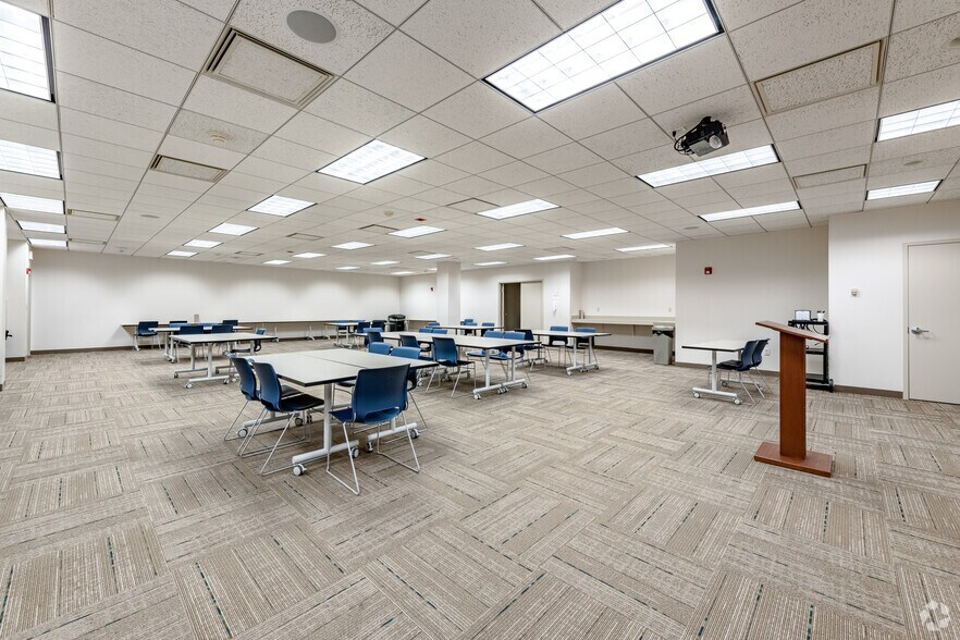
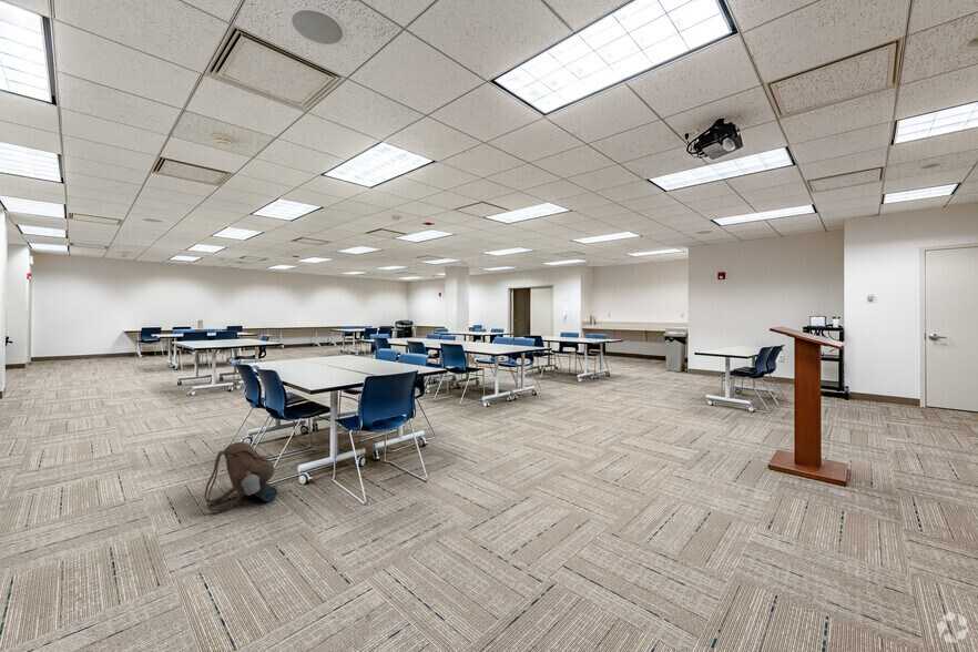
+ backpack [204,441,279,513]
